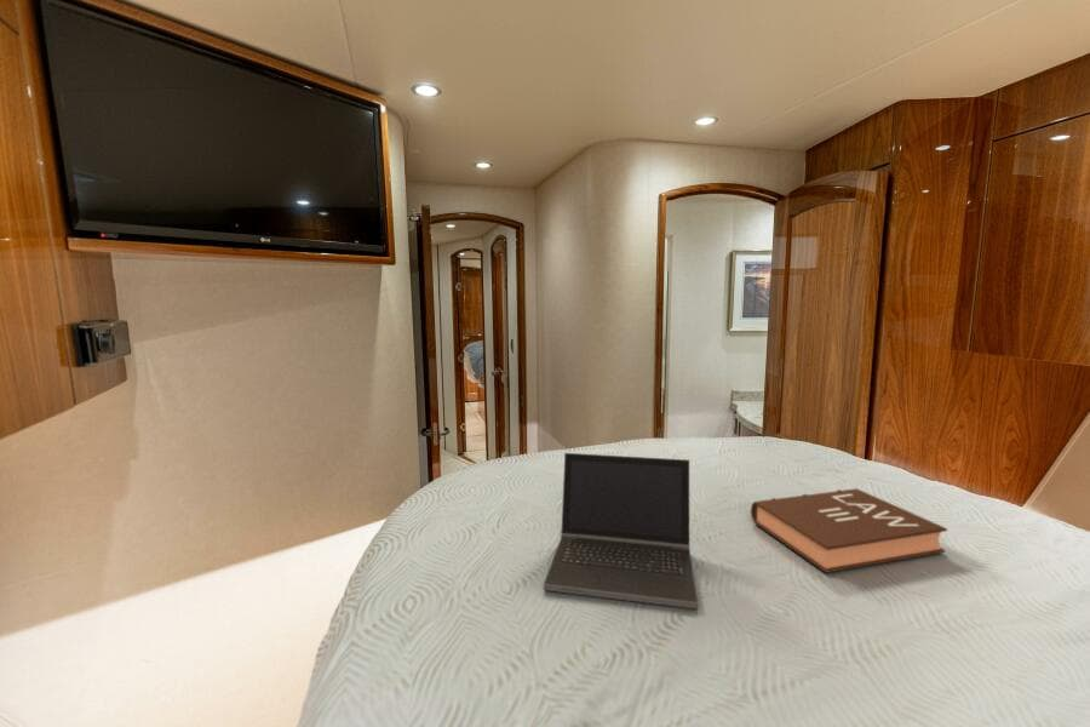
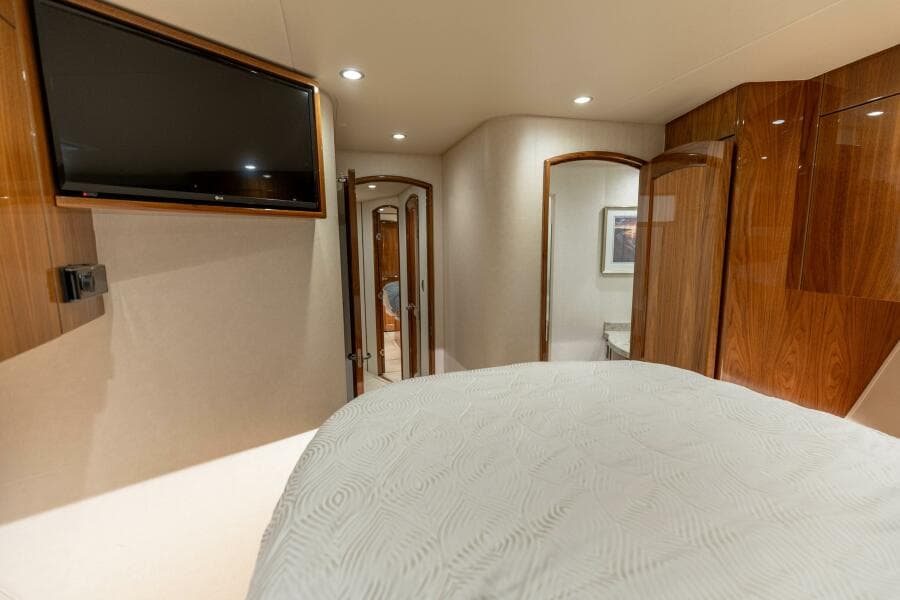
- laptop computer [543,452,699,611]
- book [750,487,948,574]
